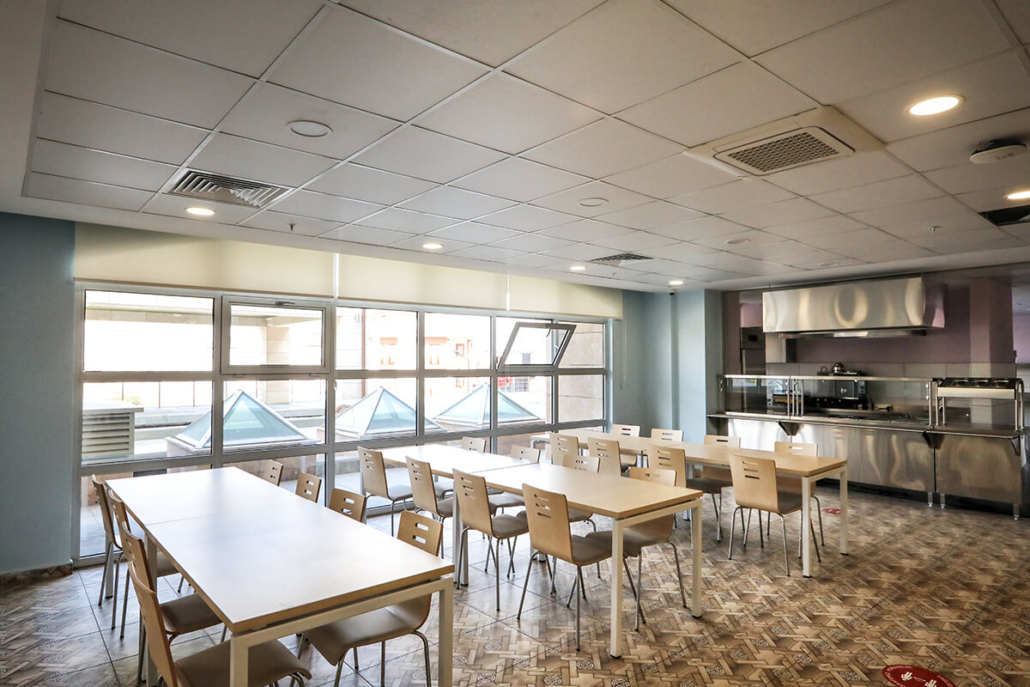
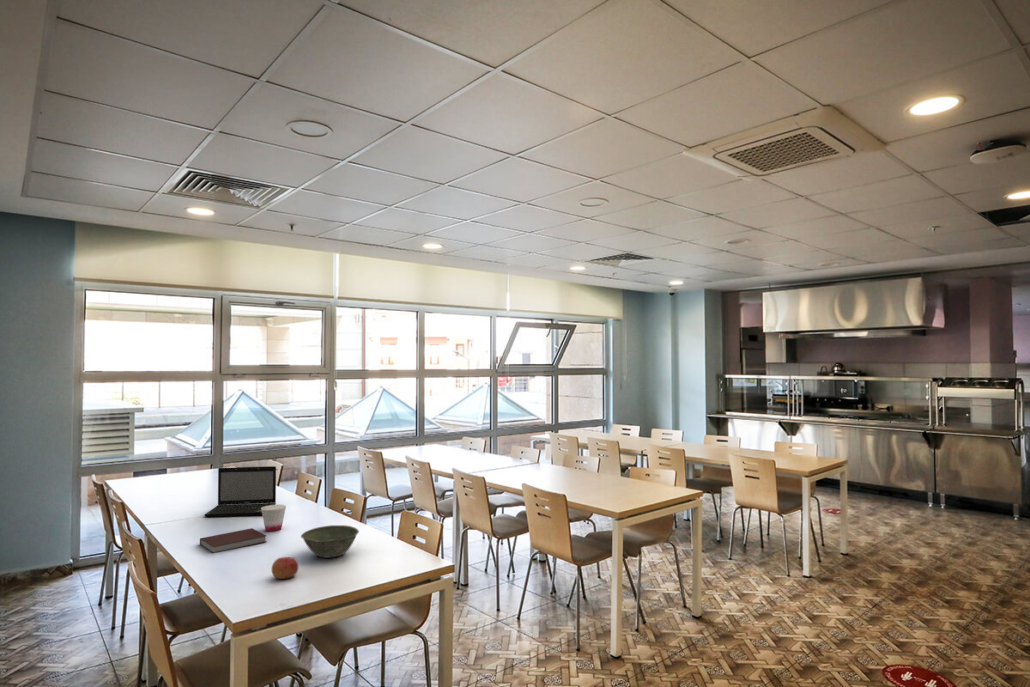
+ cup [261,504,287,533]
+ bowl [300,524,360,559]
+ notebook [199,527,268,554]
+ apple [271,556,299,580]
+ laptop [203,465,277,518]
